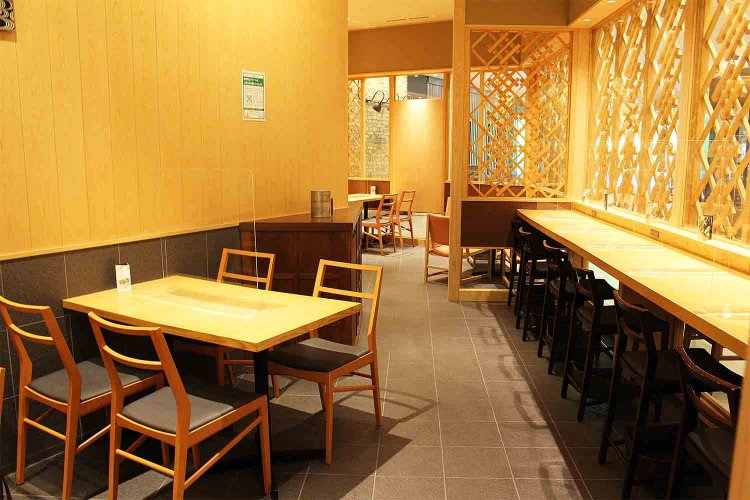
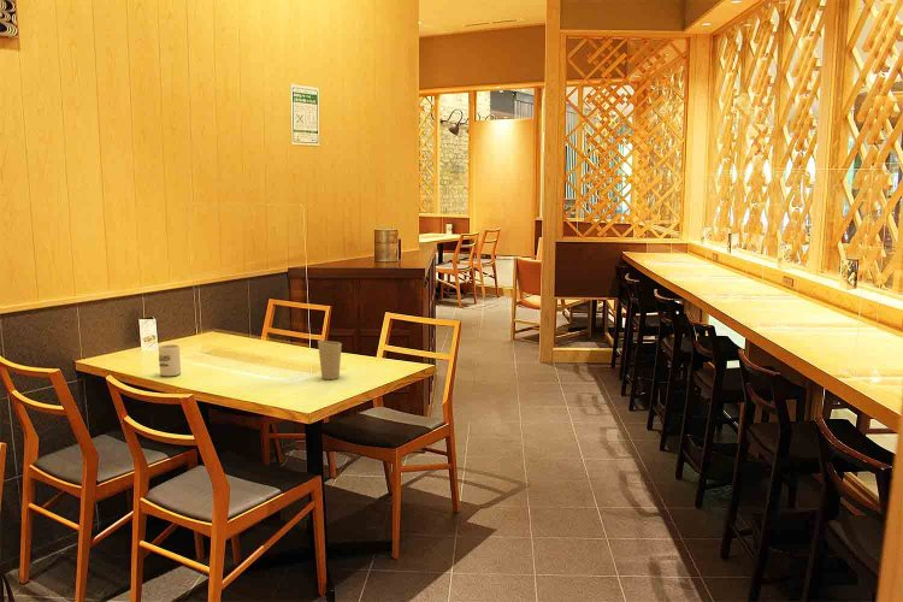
+ cup [317,340,343,380]
+ cup [158,343,182,378]
